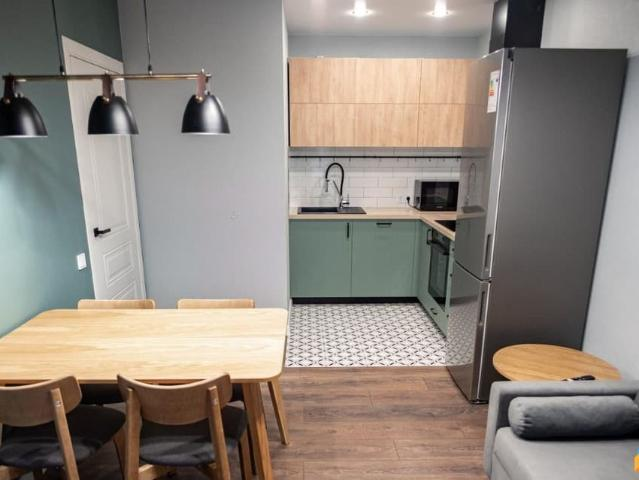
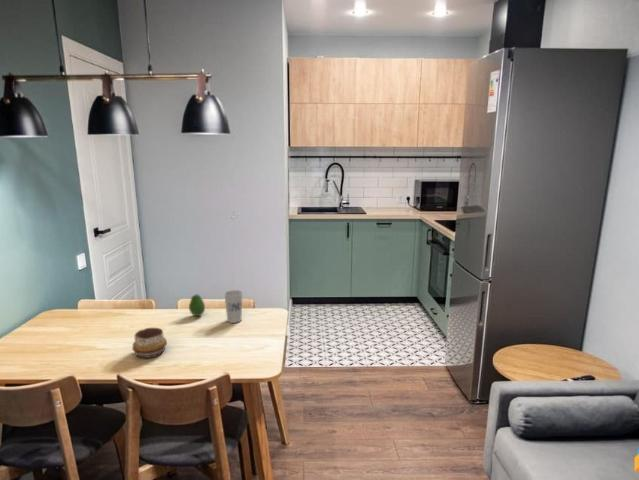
+ cup [223,289,244,324]
+ decorative bowl [131,327,168,359]
+ fruit [188,293,206,317]
